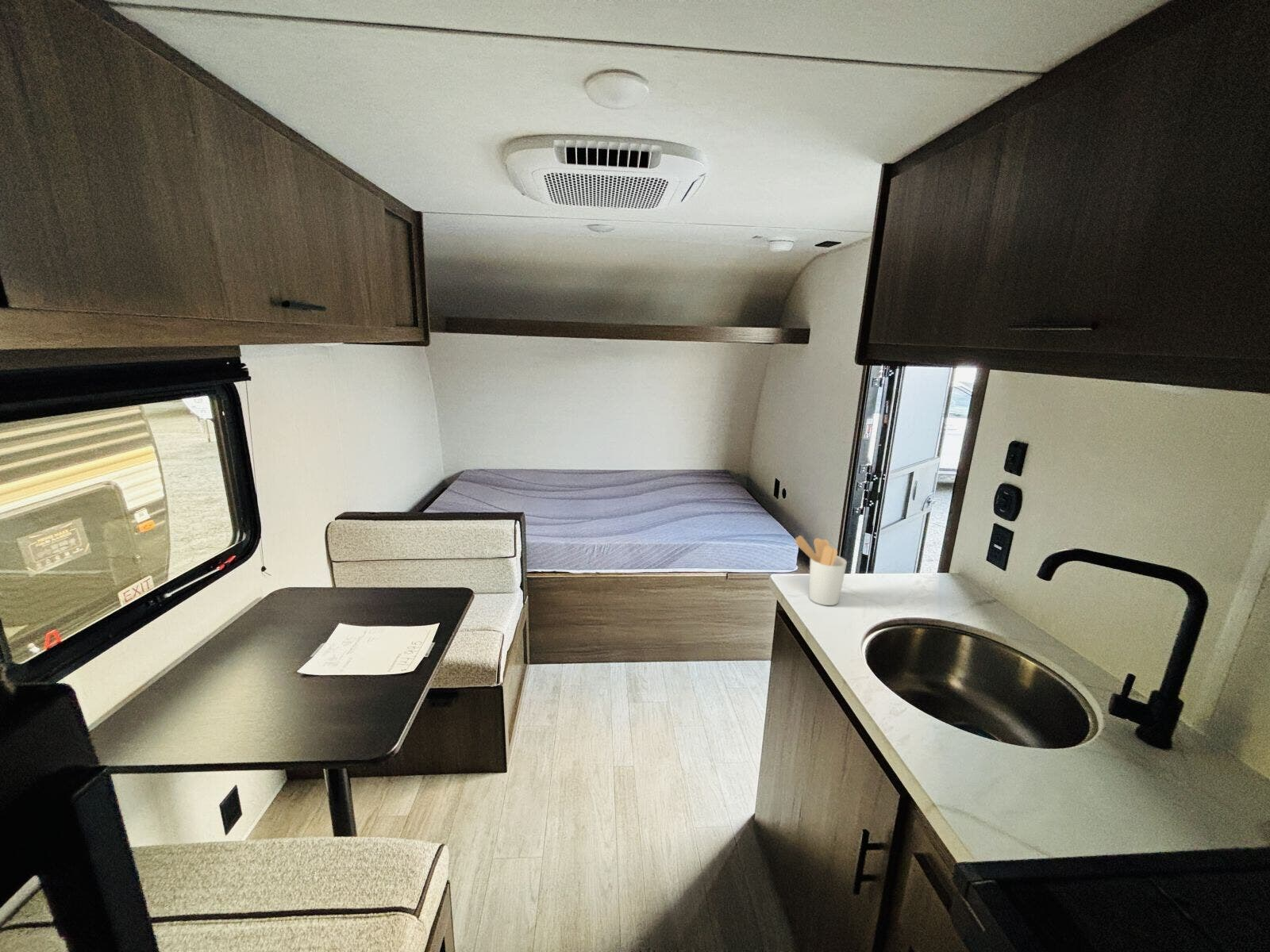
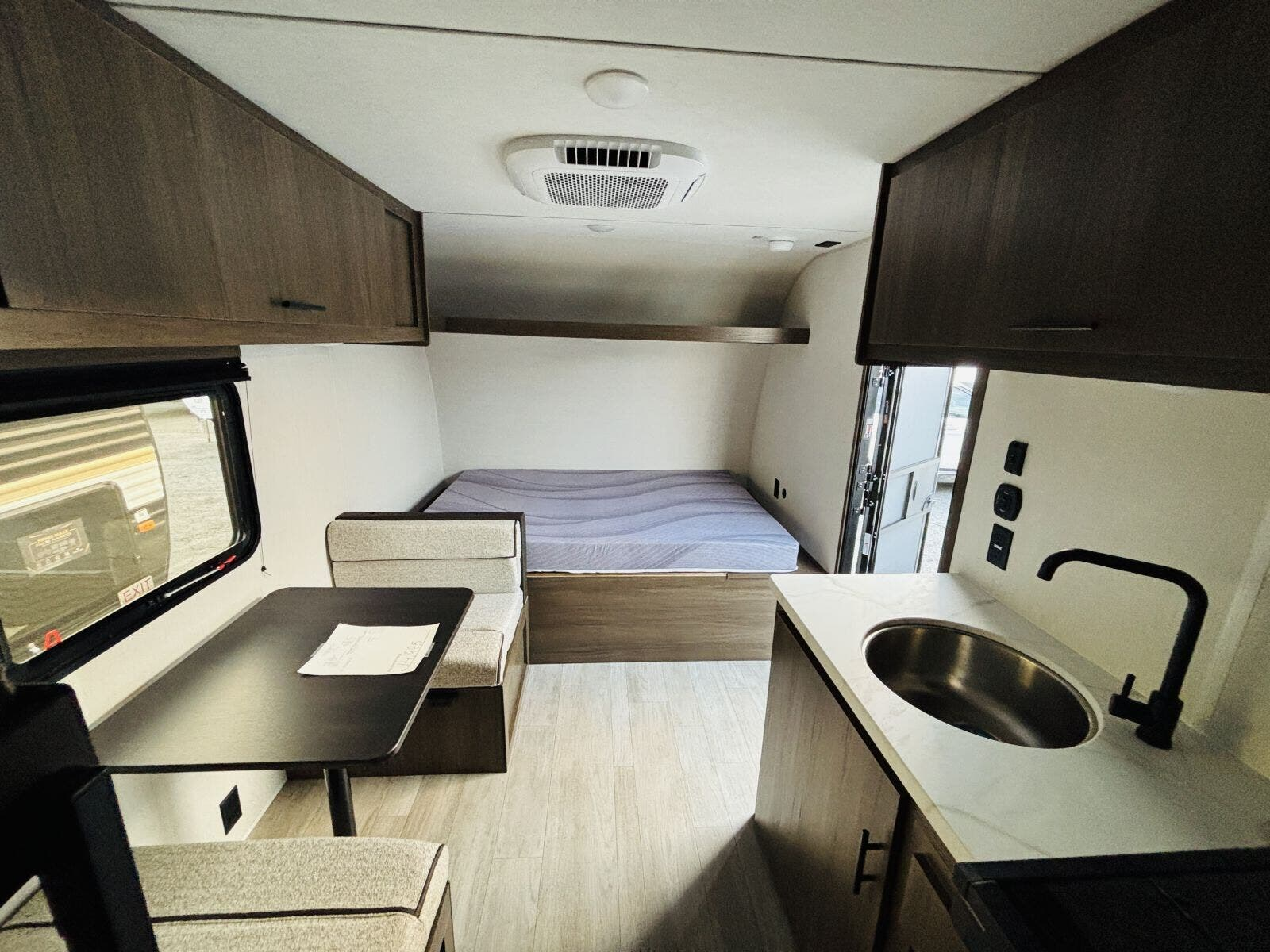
- utensil holder [794,535,848,606]
